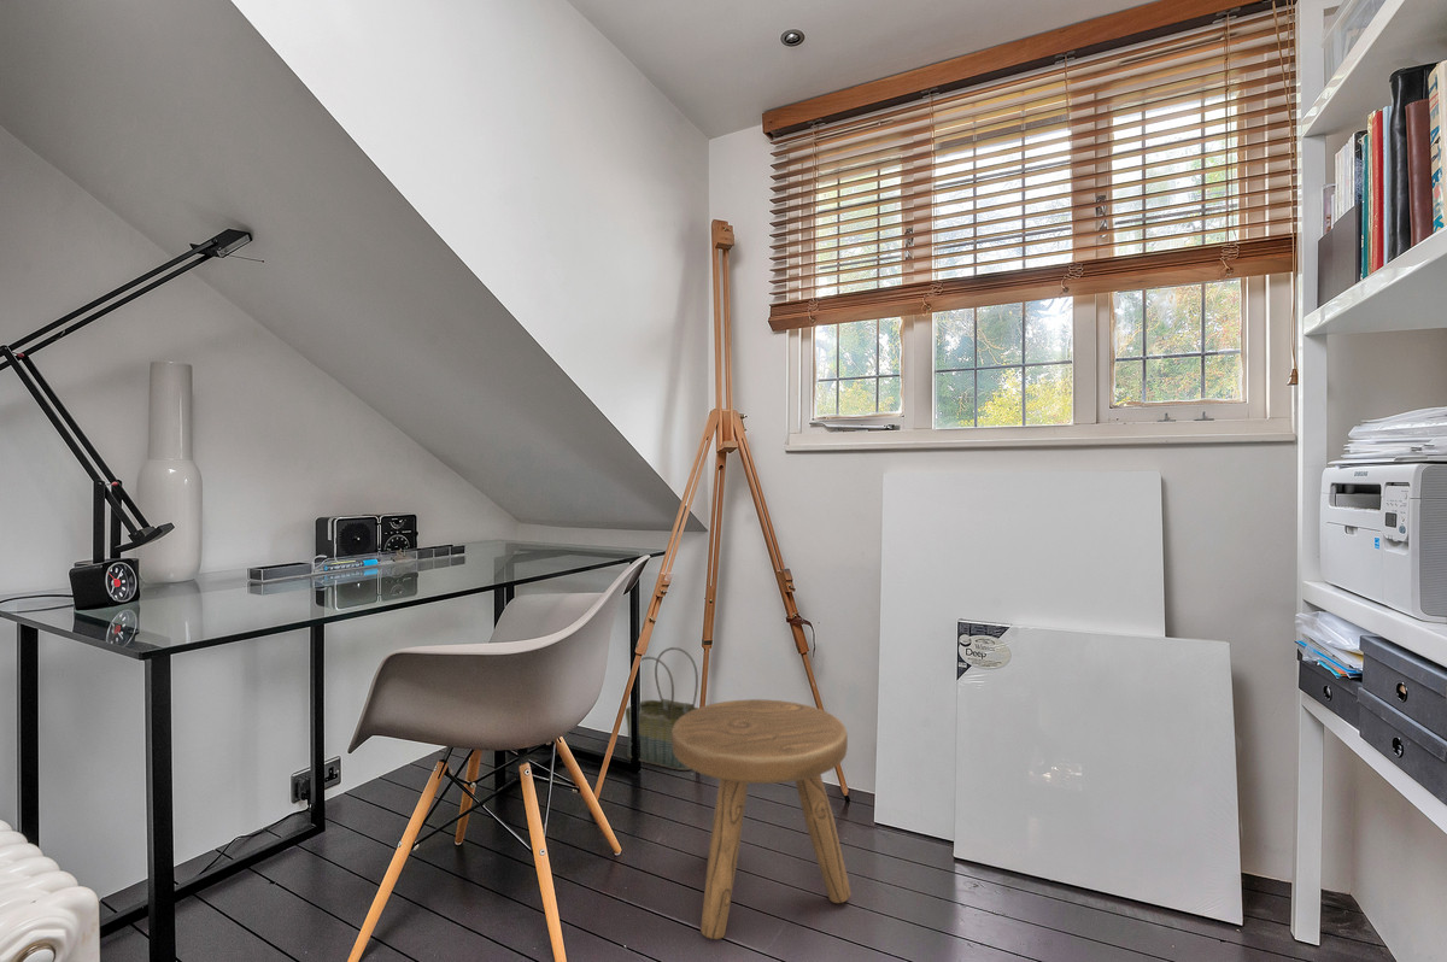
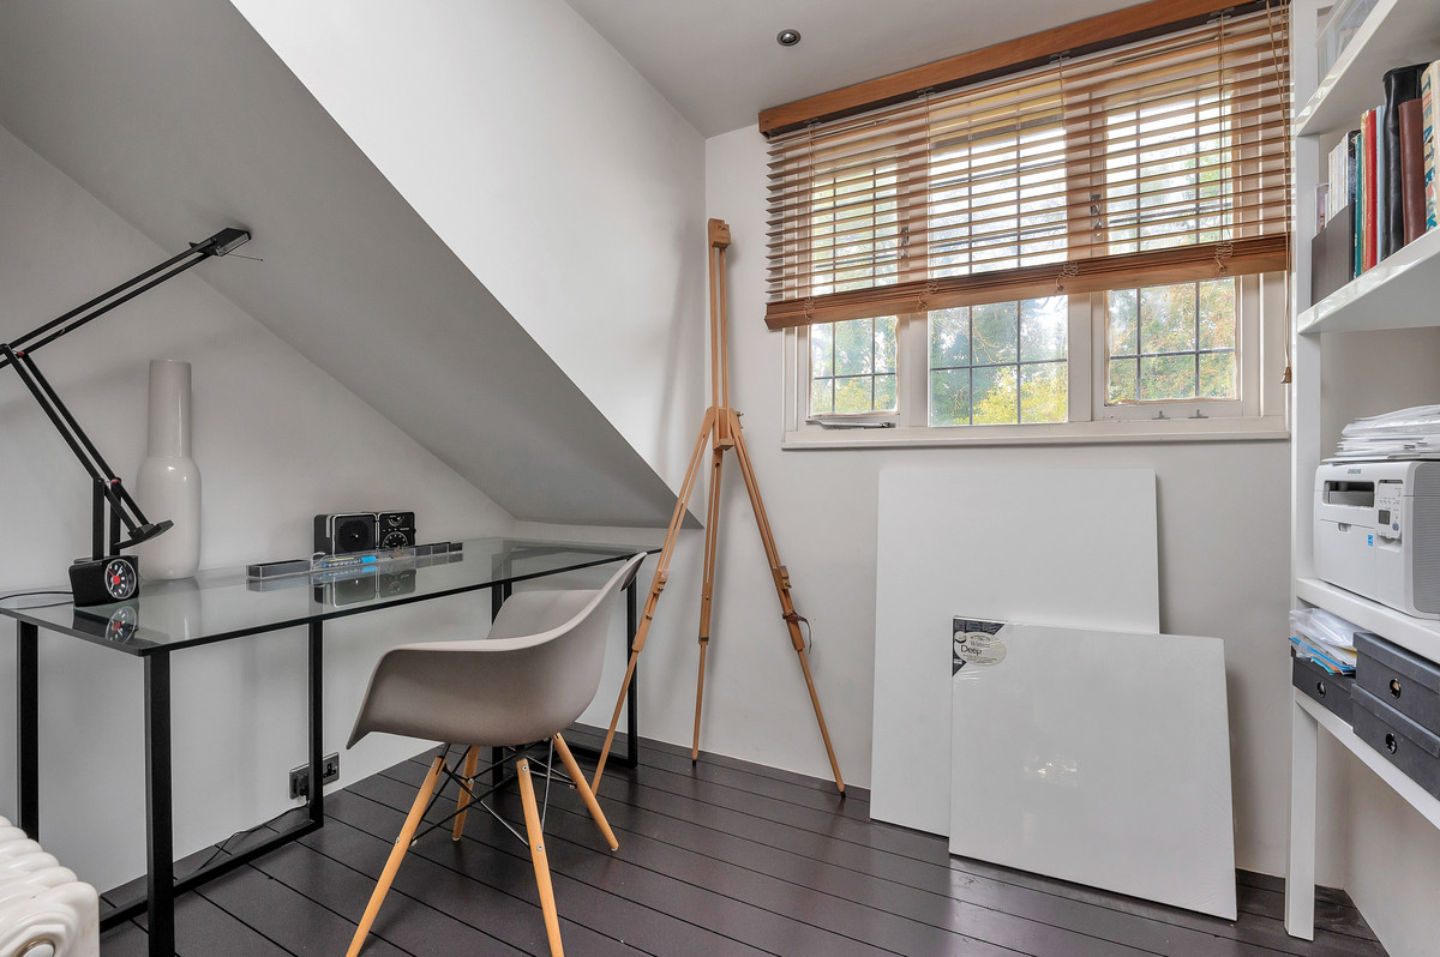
- basket [625,646,699,772]
- stool [672,698,853,940]
